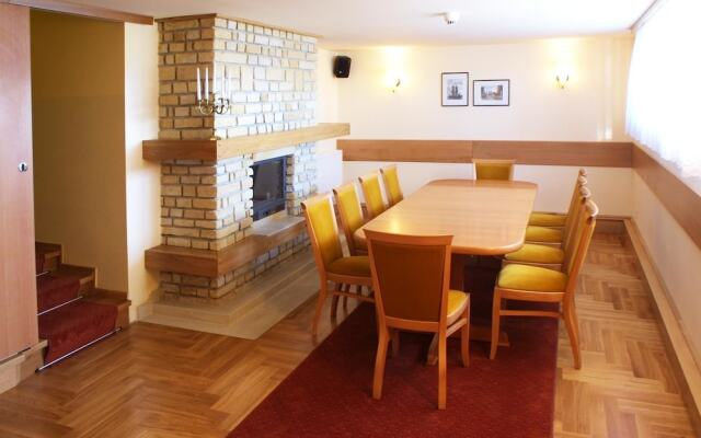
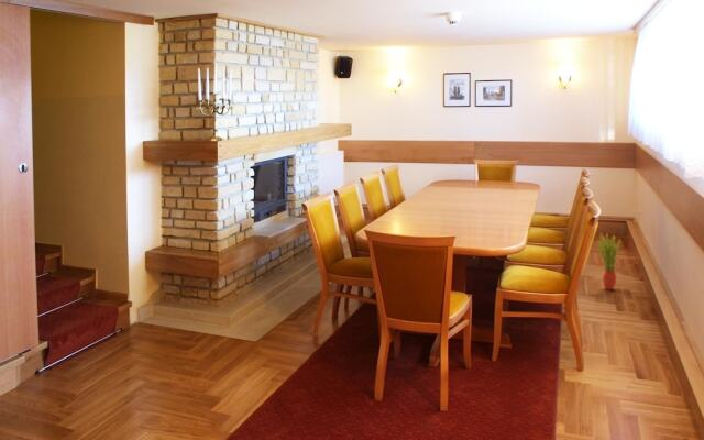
+ potted plant [594,232,623,290]
